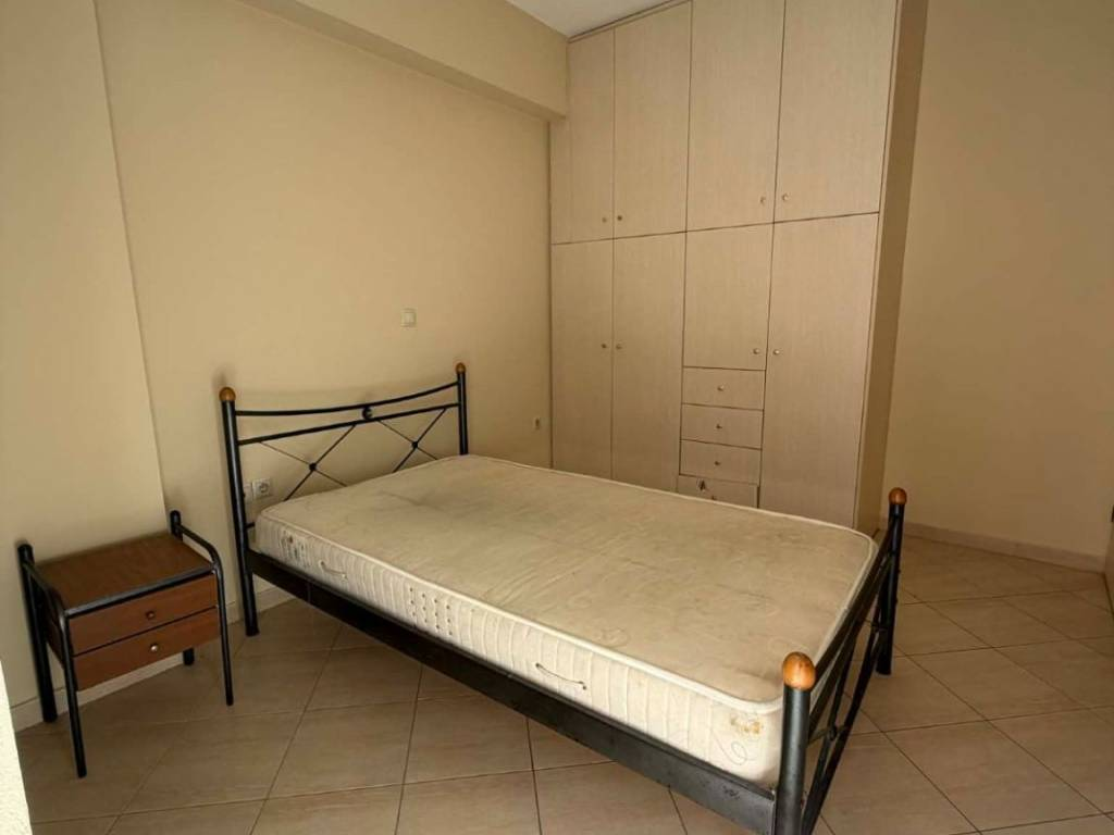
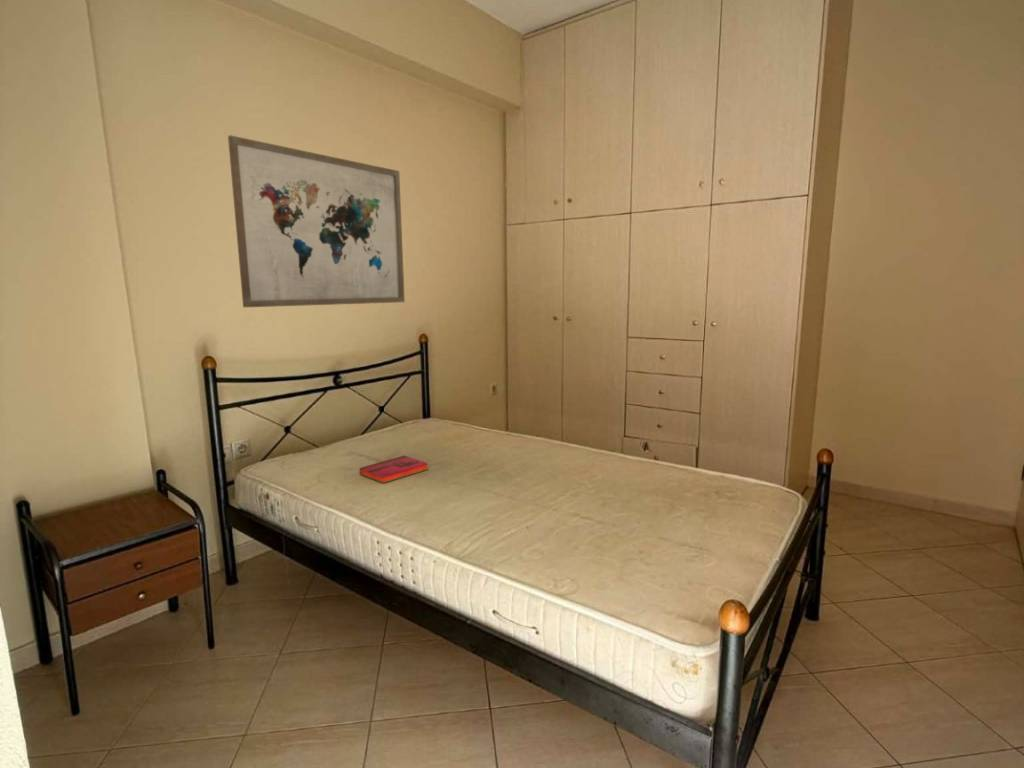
+ hardback book [359,455,429,484]
+ wall art [227,134,406,308]
